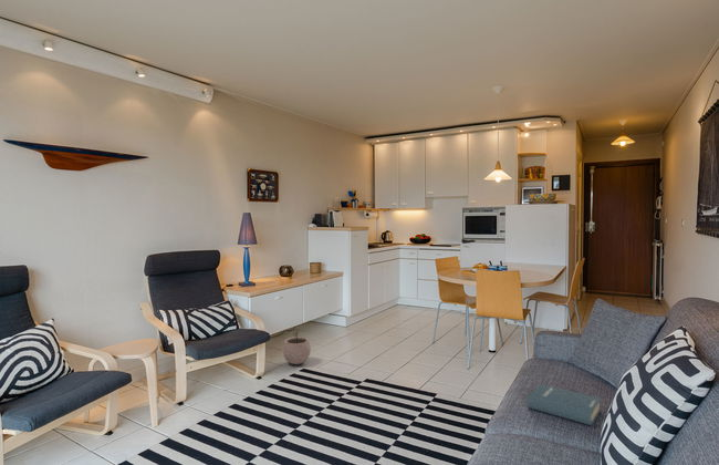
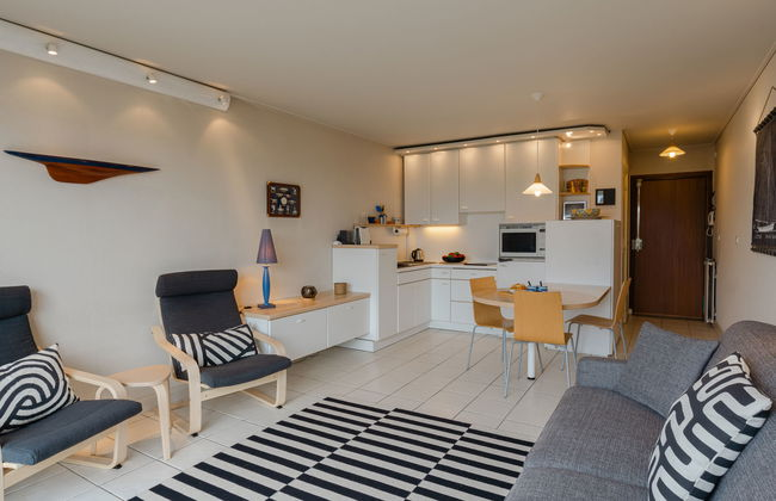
- plant pot [282,330,312,365]
- hardback book [527,383,602,426]
